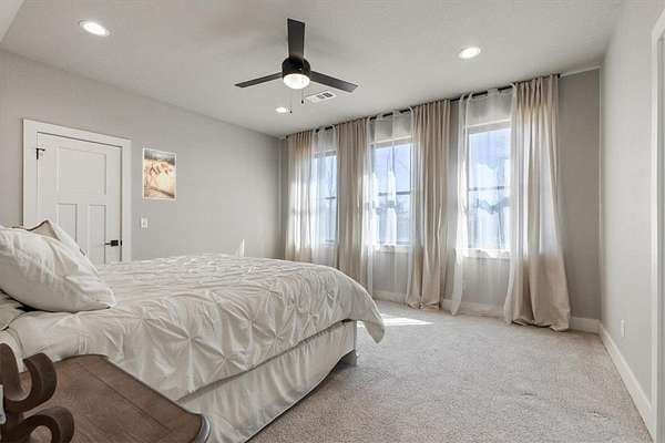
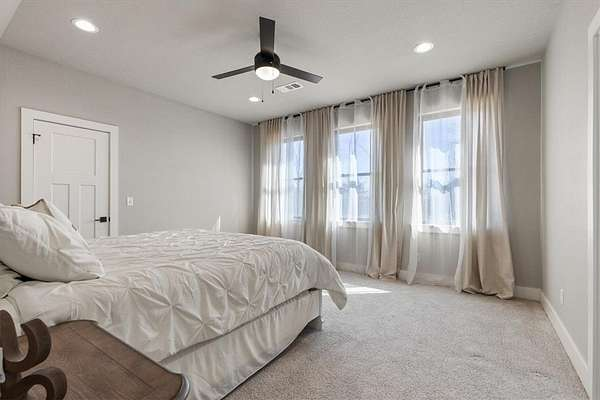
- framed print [141,147,176,200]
